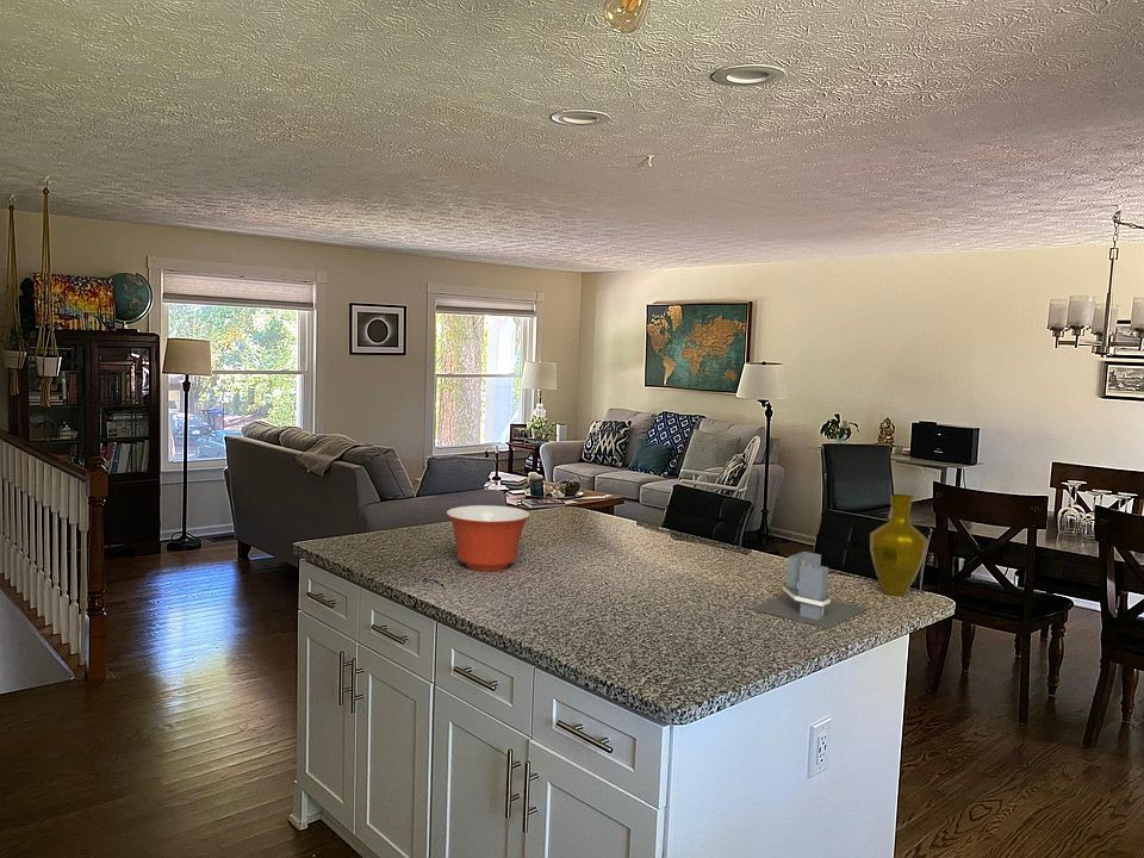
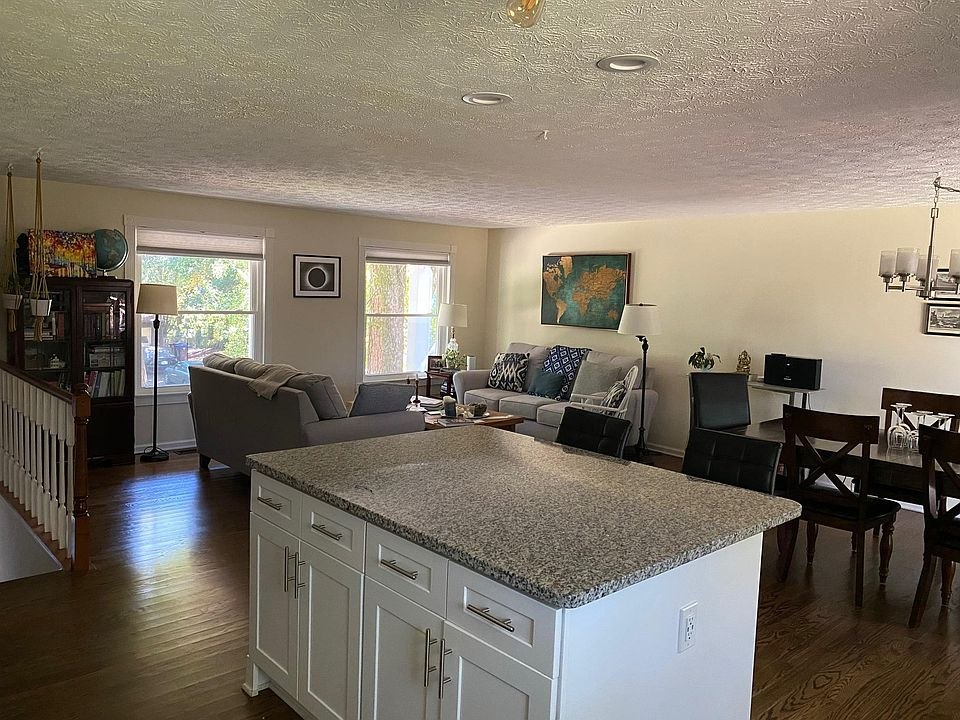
- vase [869,493,928,597]
- mixing bowl [444,504,531,572]
- utensil holder [748,551,870,629]
